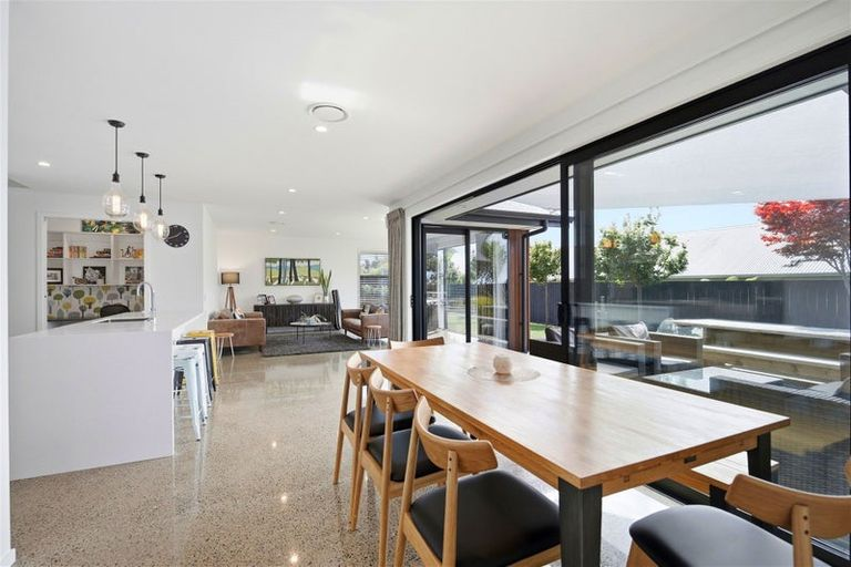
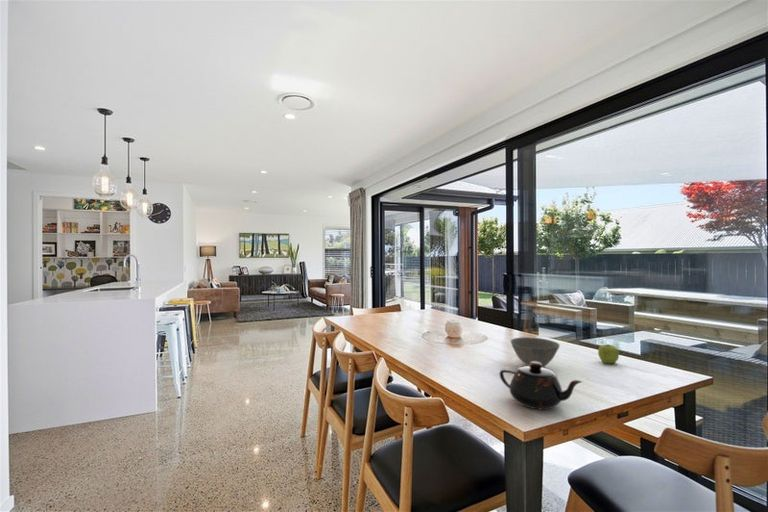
+ teapot [499,362,583,411]
+ bowl [510,336,561,368]
+ fruit [597,343,620,364]
